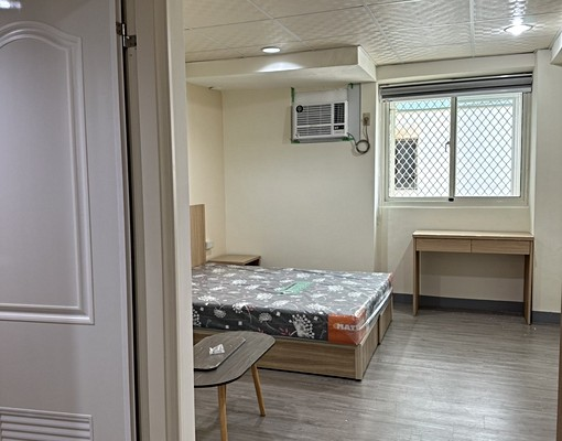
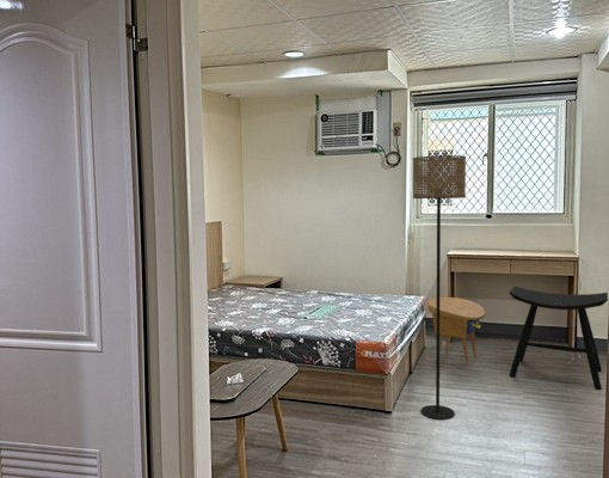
+ floor lamp [412,154,467,421]
+ side table [426,296,486,367]
+ stool [508,286,609,391]
